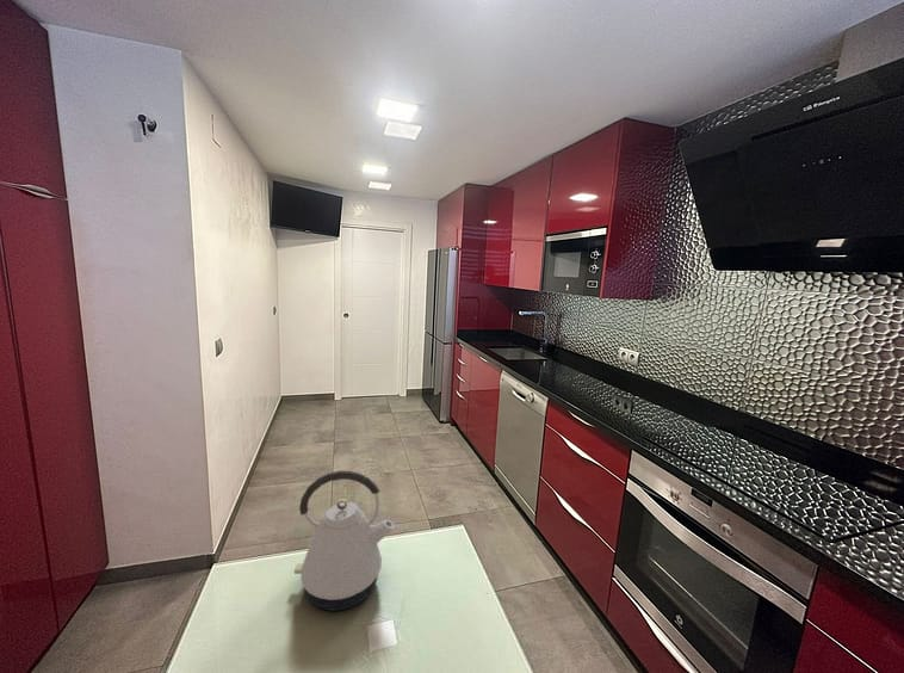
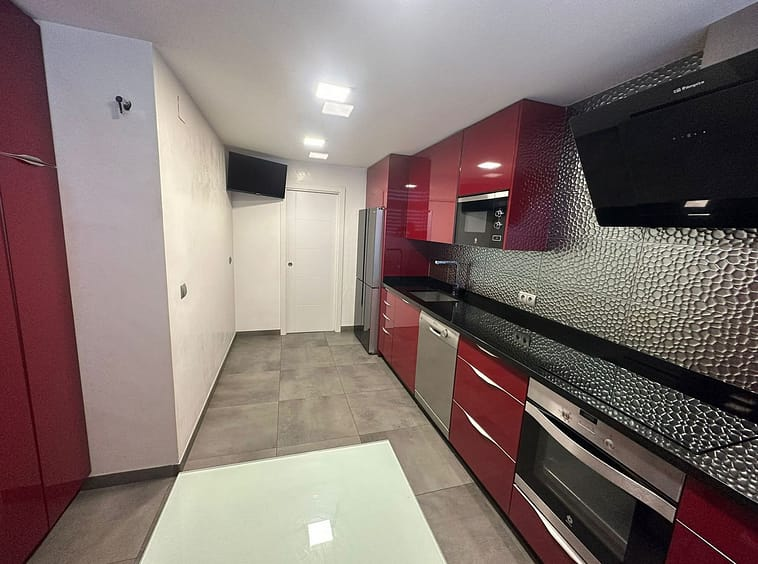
- kettle [293,470,396,612]
